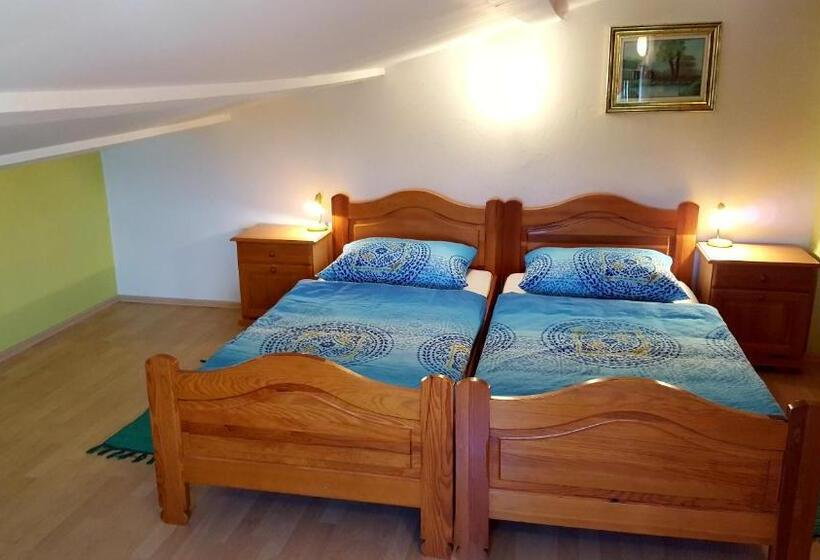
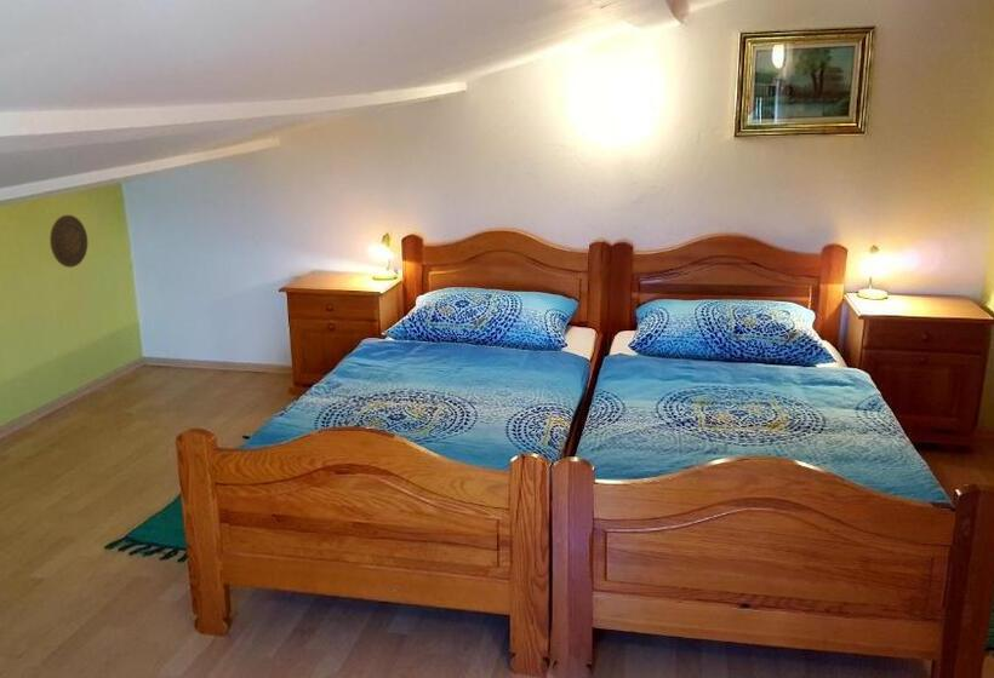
+ decorative plate [48,214,88,269]
